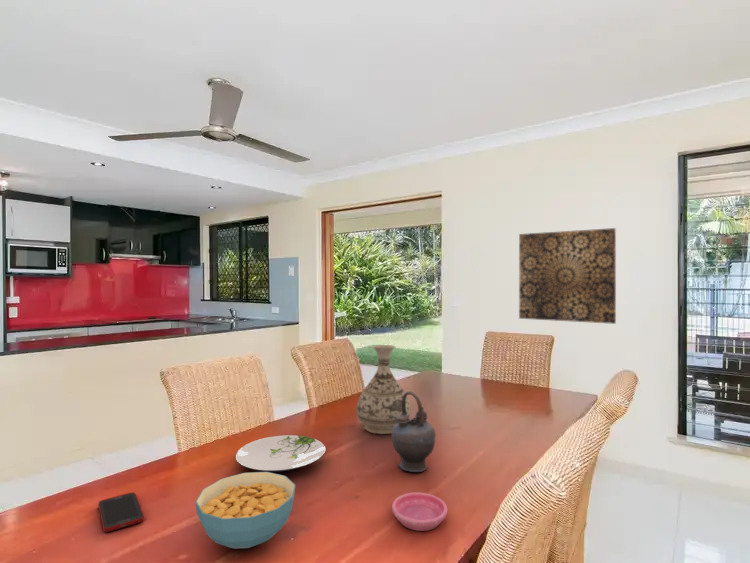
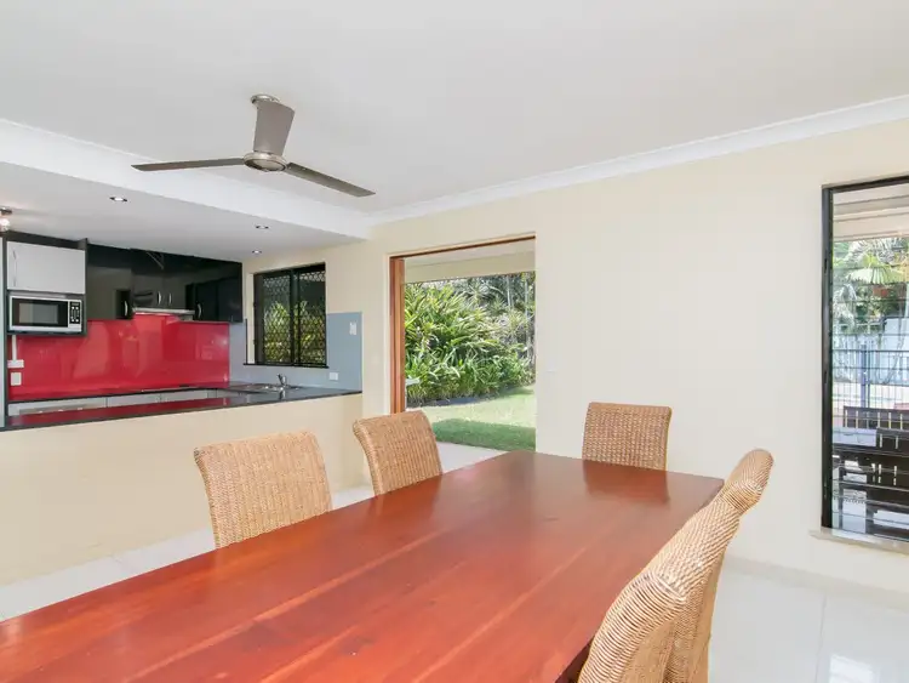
- vase [356,344,411,435]
- teapot [391,390,436,473]
- saucer [391,491,448,532]
- cereal bowl [194,471,296,550]
- plate [234,434,327,472]
- cell phone [97,491,145,533]
- wall art [518,227,617,325]
